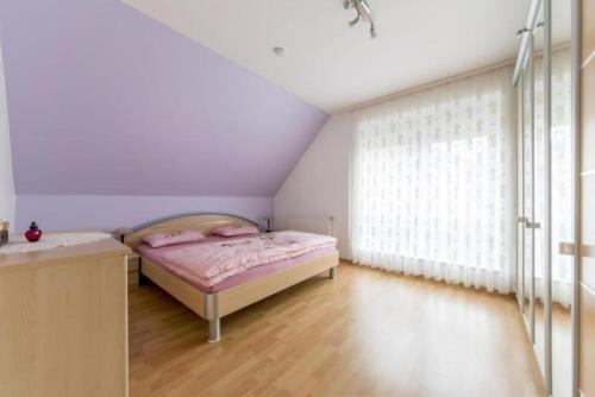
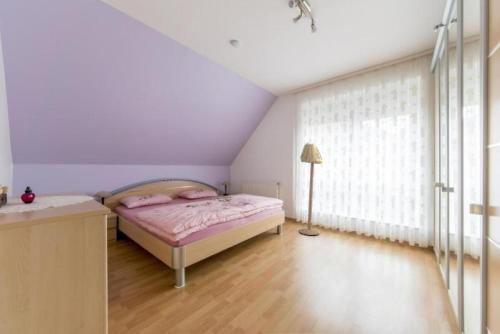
+ floor lamp [298,141,324,236]
